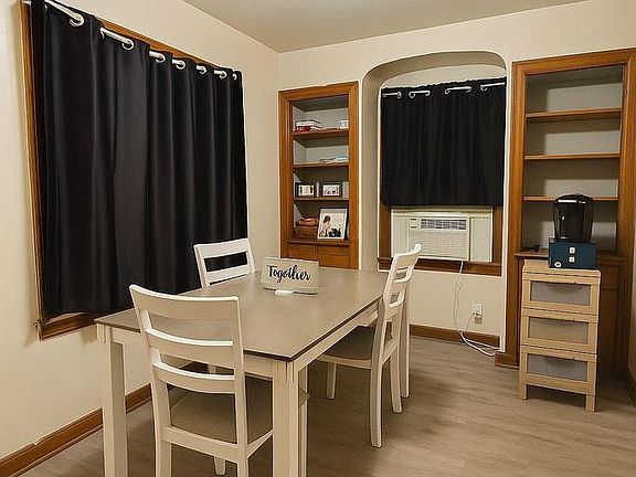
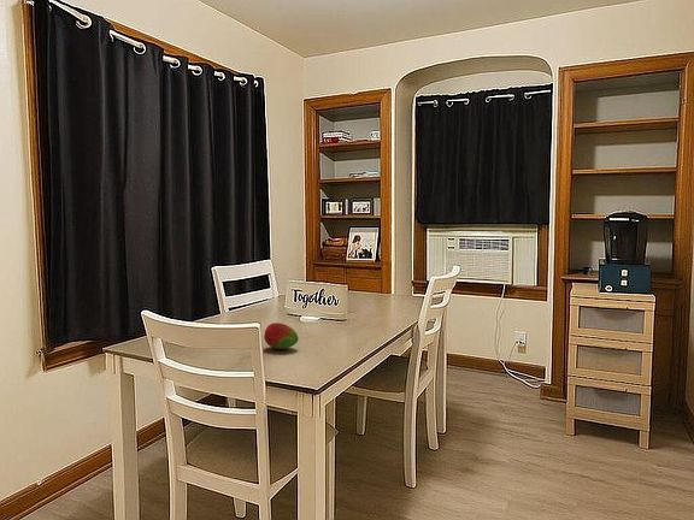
+ fruit [263,321,300,350]
